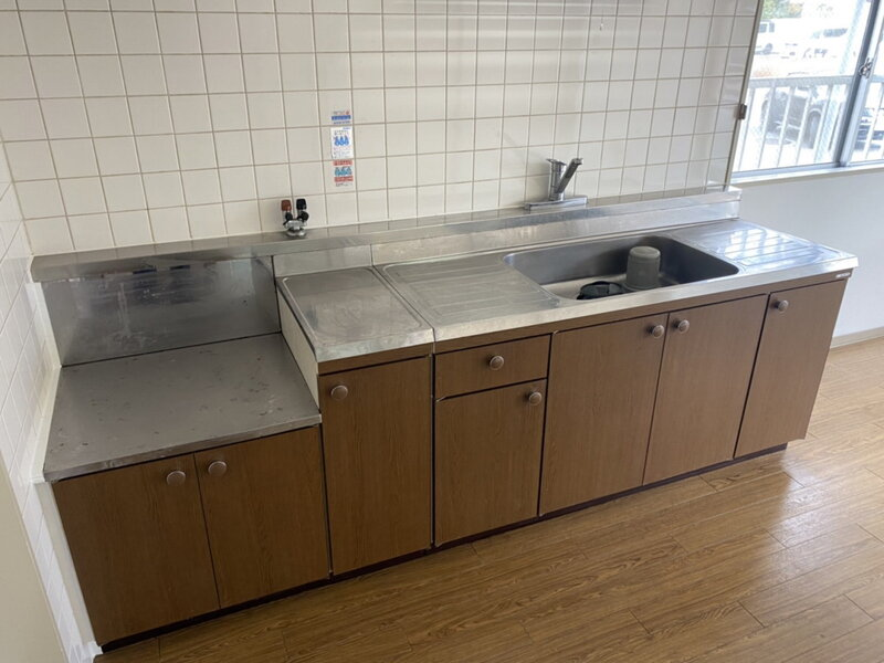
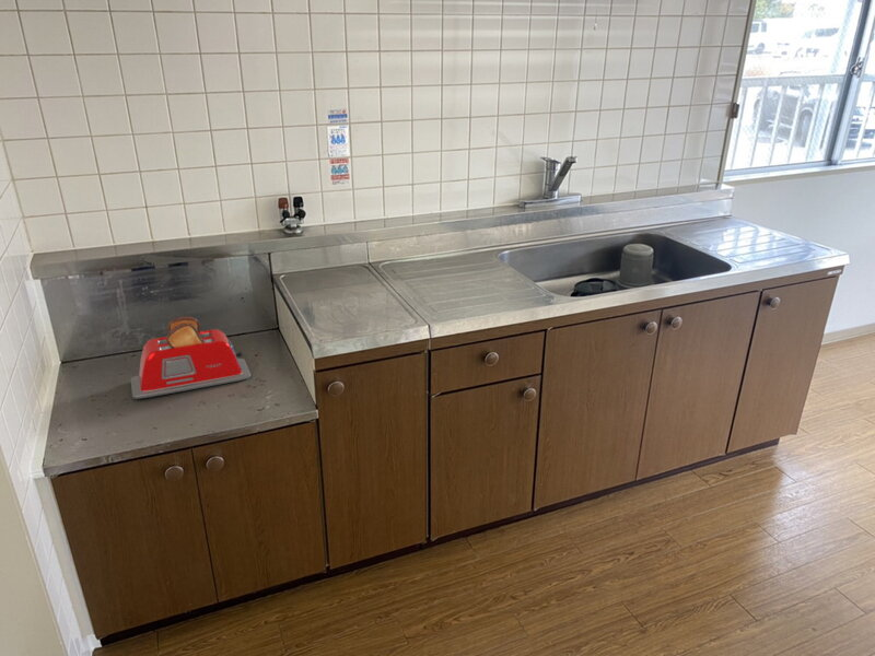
+ toaster [130,316,252,400]
